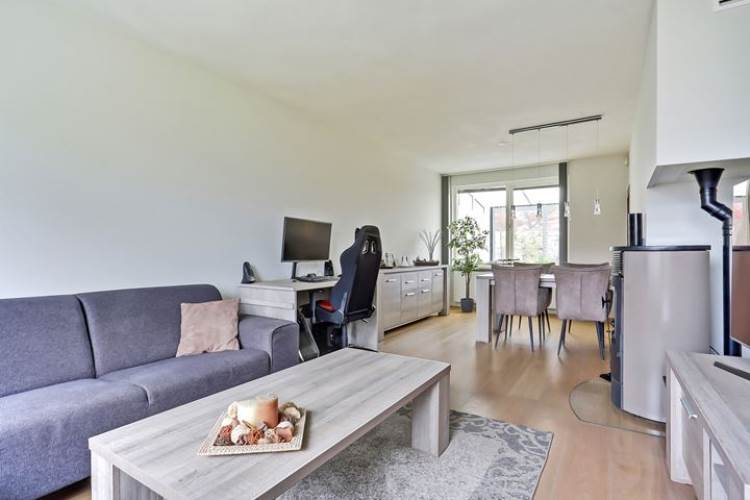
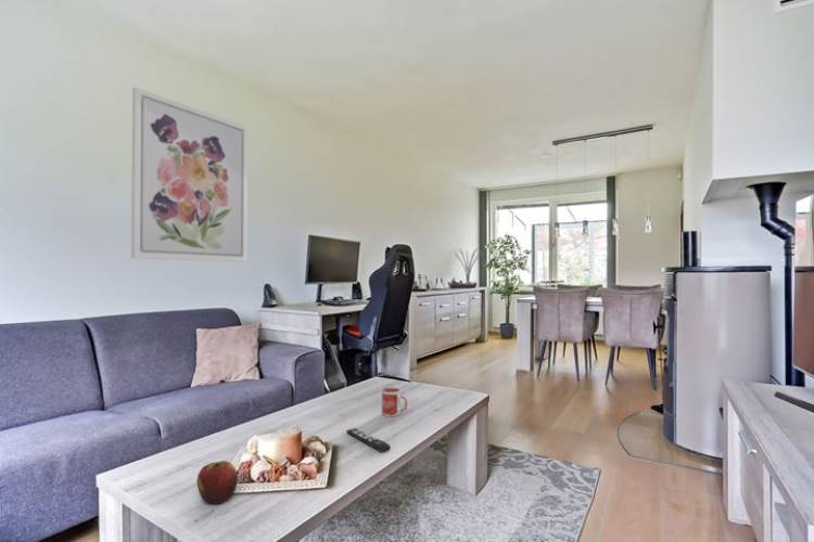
+ mug [381,387,408,417]
+ wall art [130,87,249,262]
+ remote control [345,427,392,453]
+ apple [196,460,239,505]
